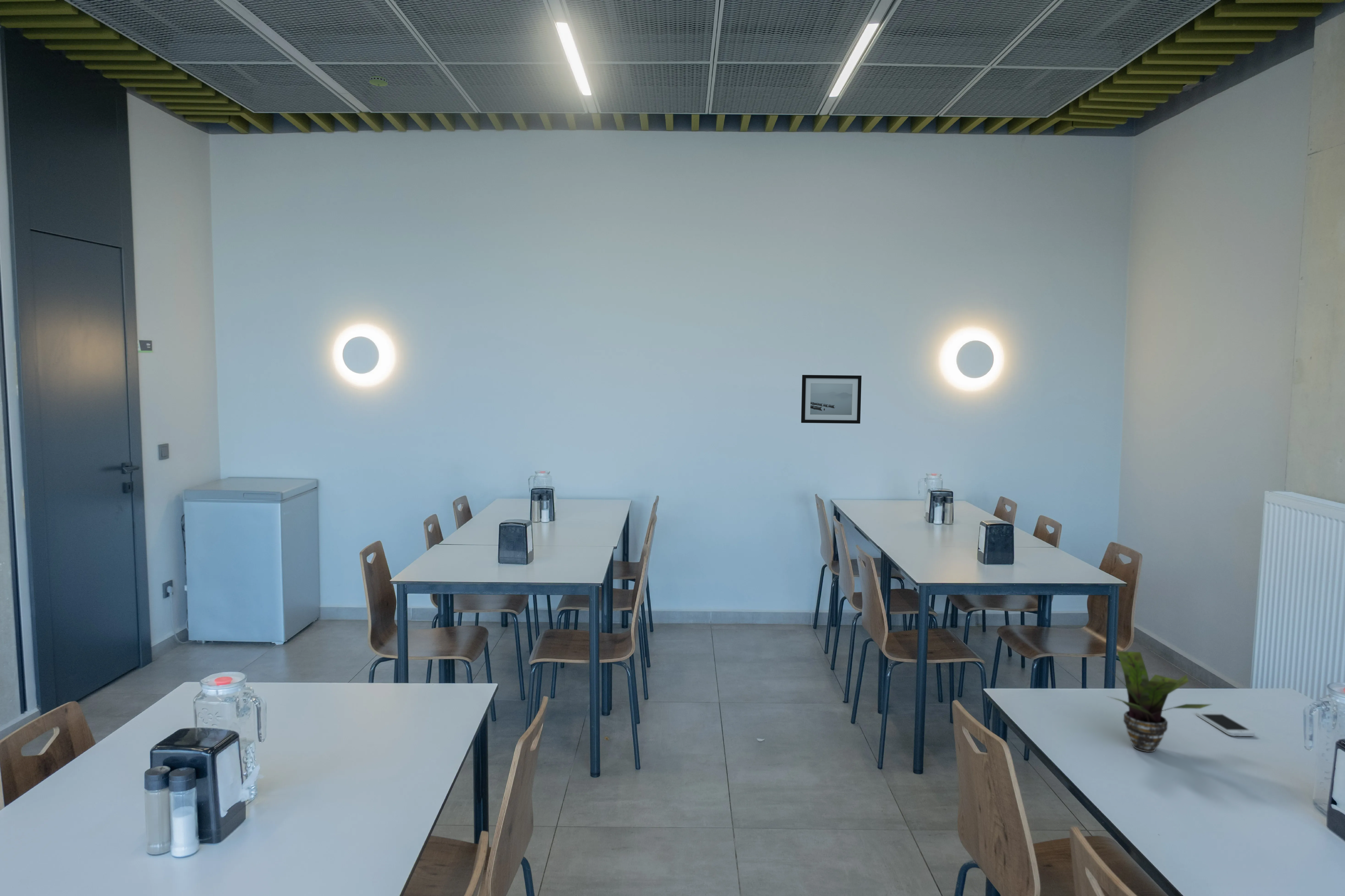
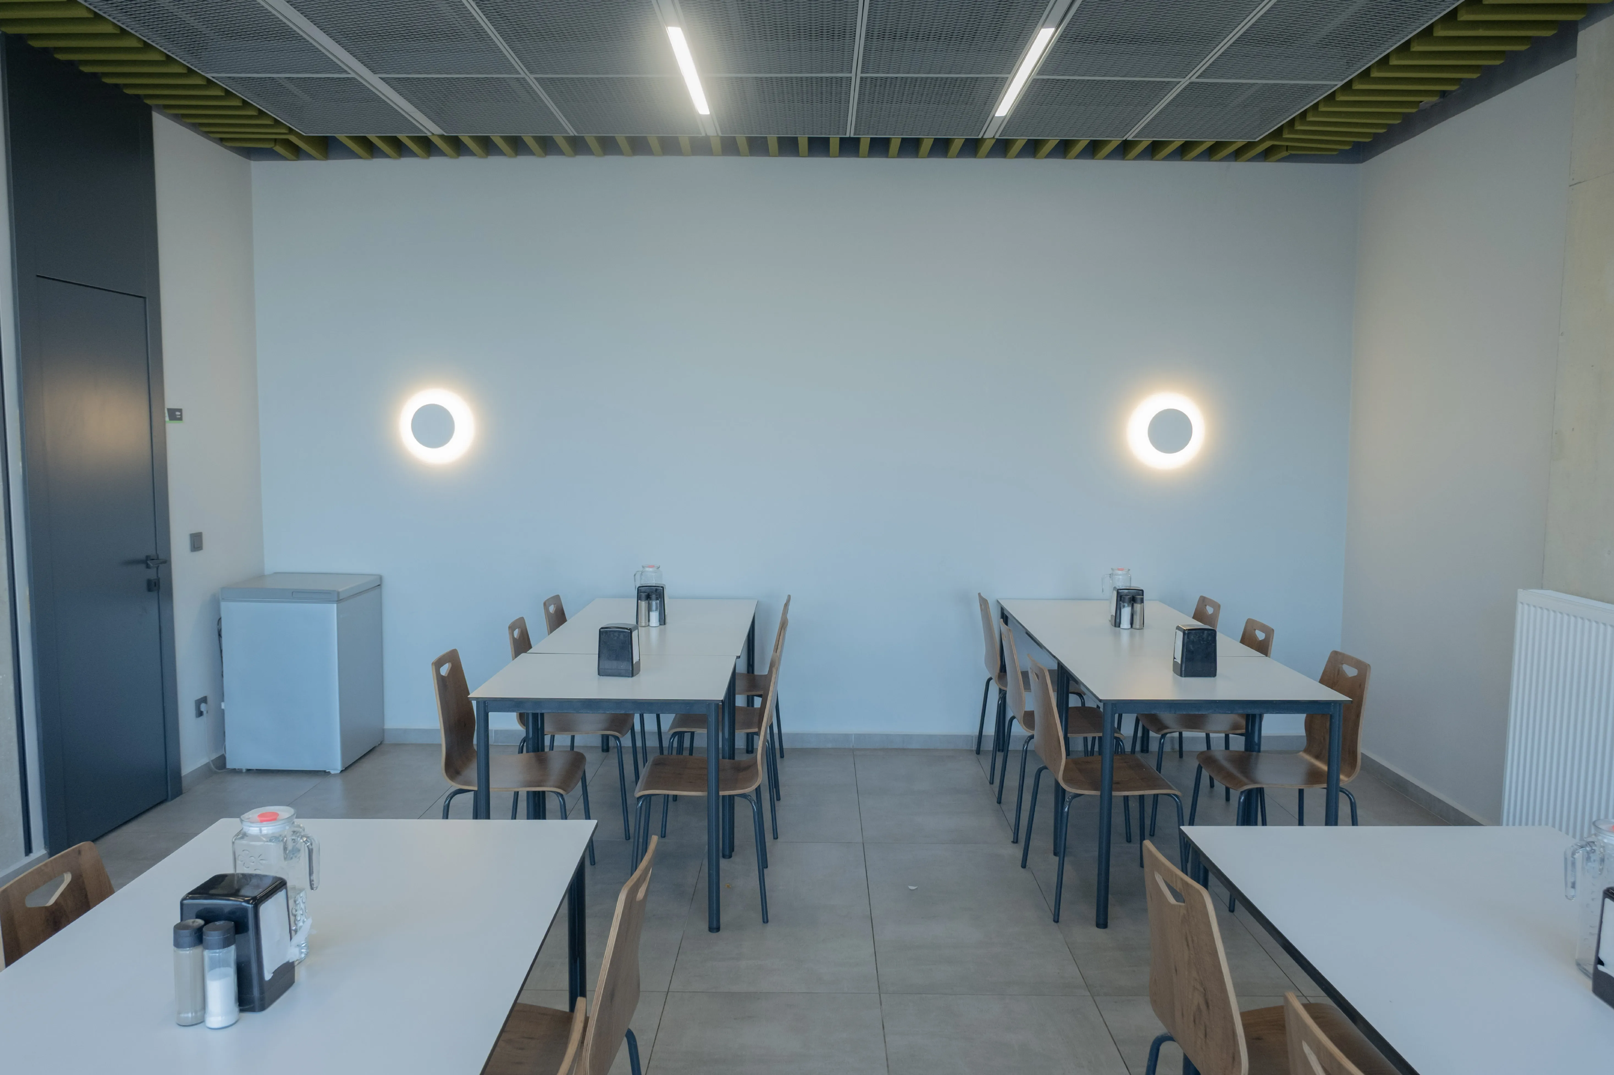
- potted plant [1106,651,1213,752]
- smartphone [1196,711,1255,736]
- smoke detector [369,75,388,87]
- wall art [801,374,862,424]
